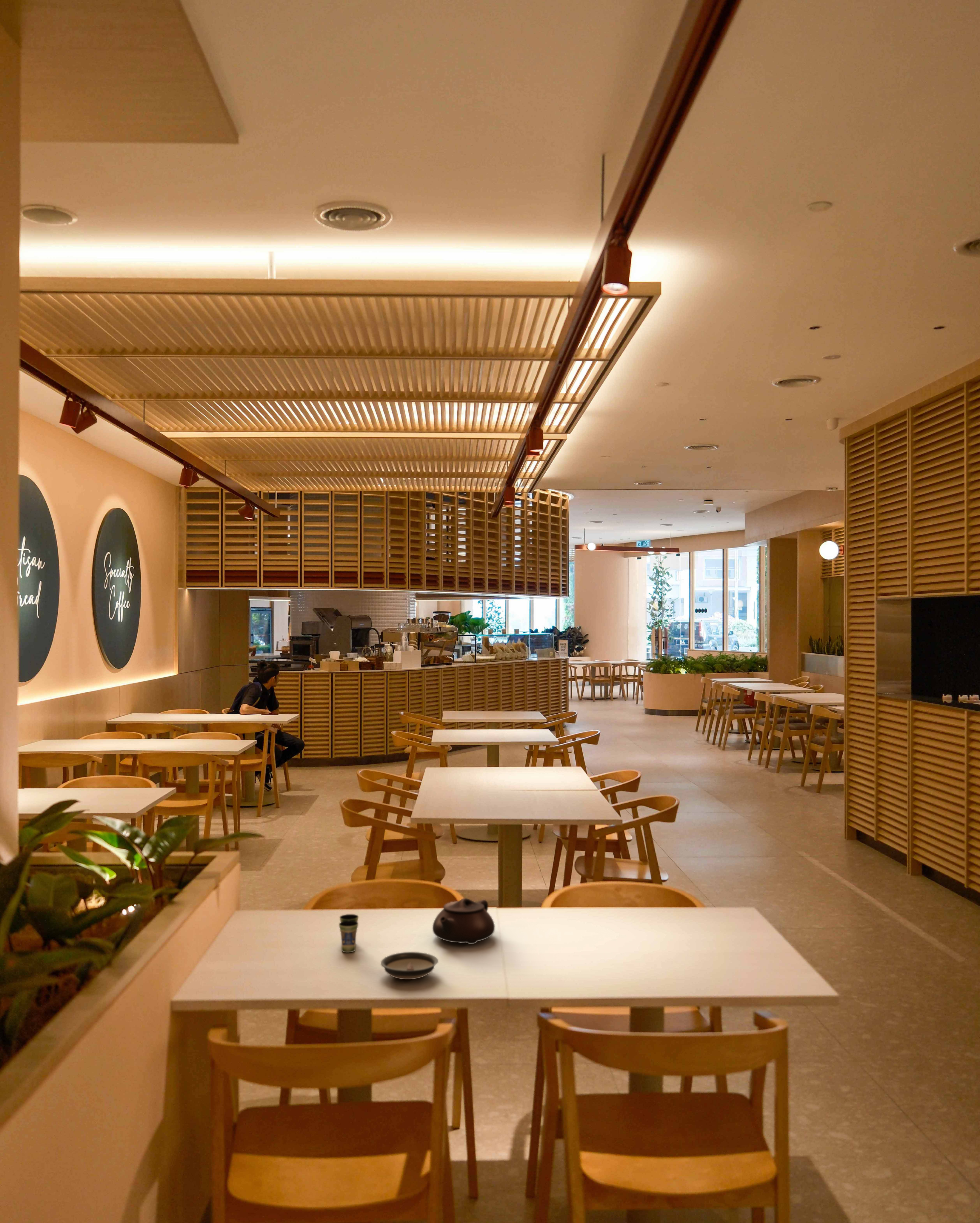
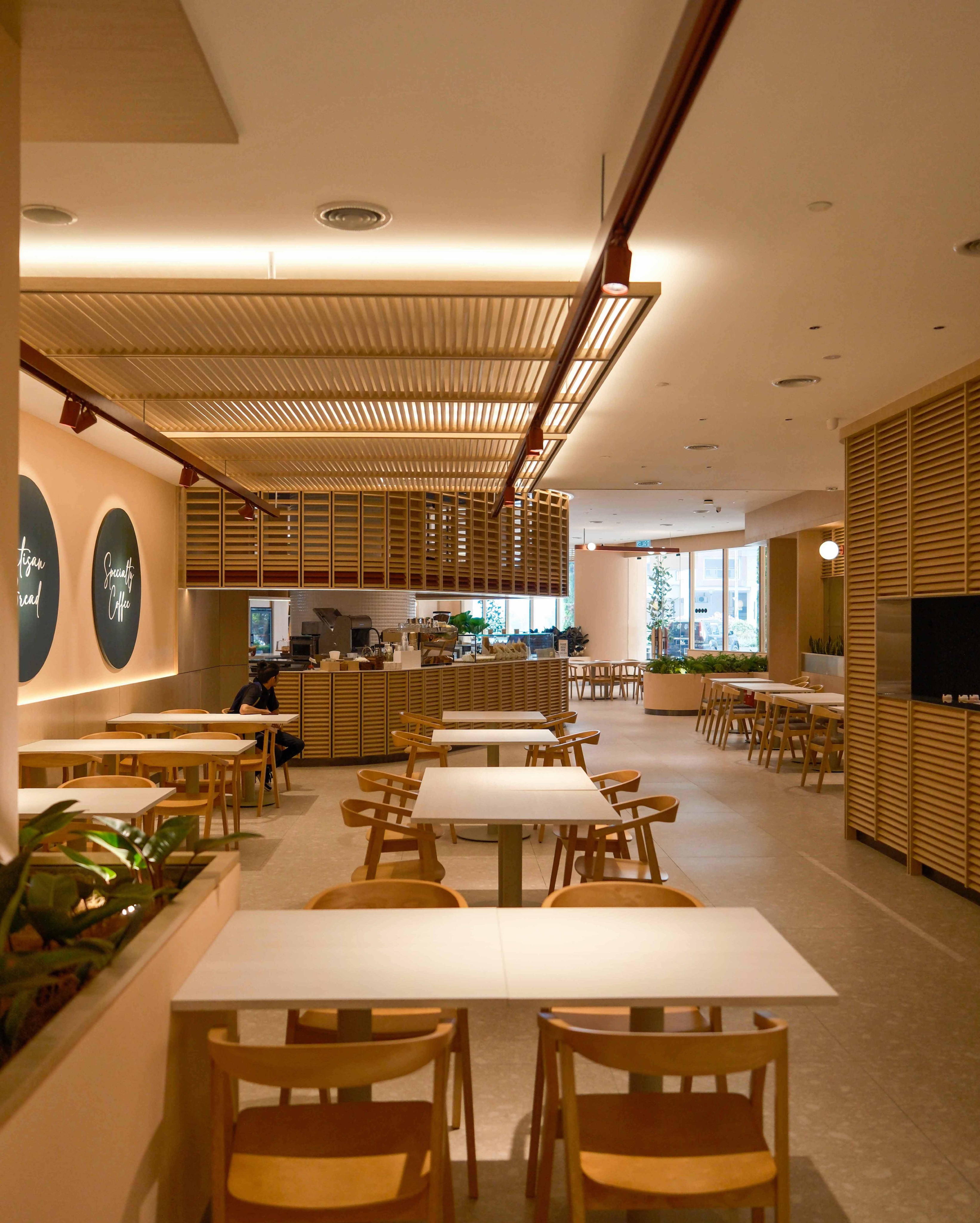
- teapot [432,898,495,944]
- saucer [380,952,439,980]
- cup [339,914,359,953]
